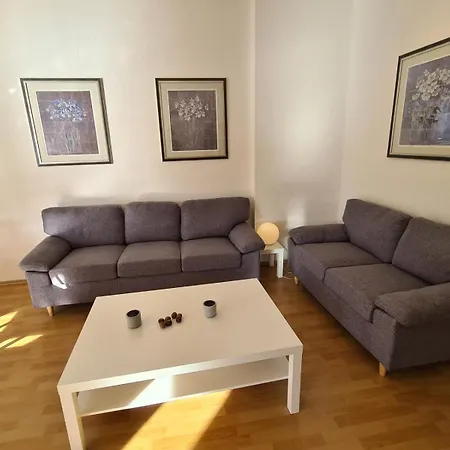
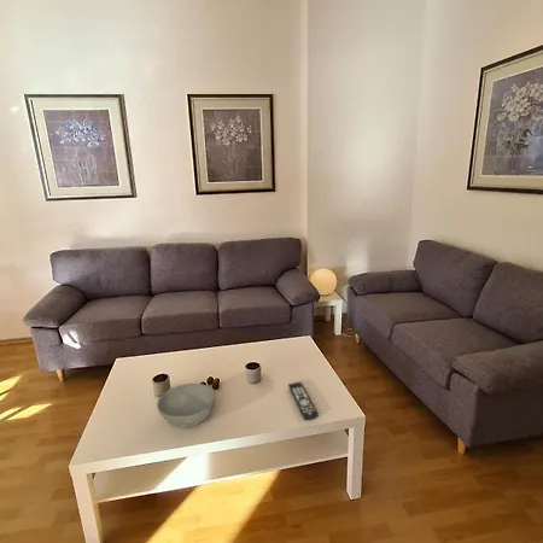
+ bowl [156,383,216,428]
+ remote control [287,381,320,421]
